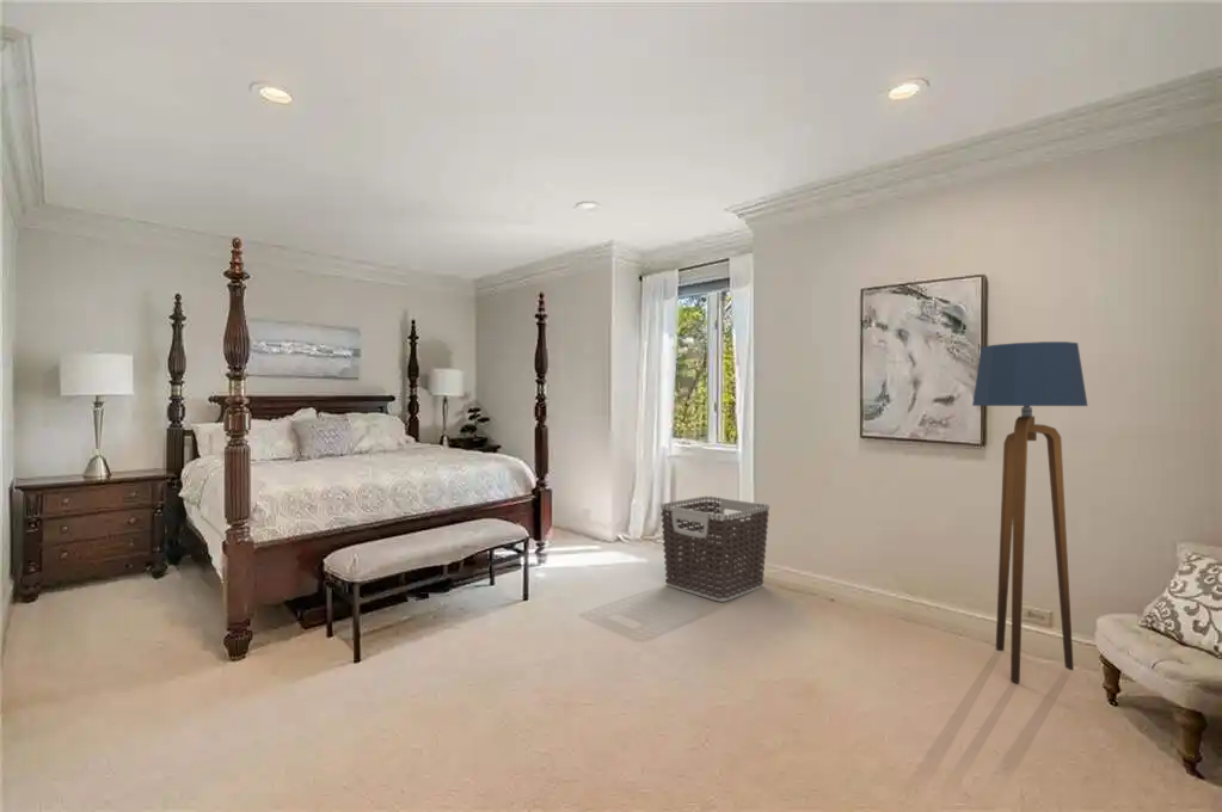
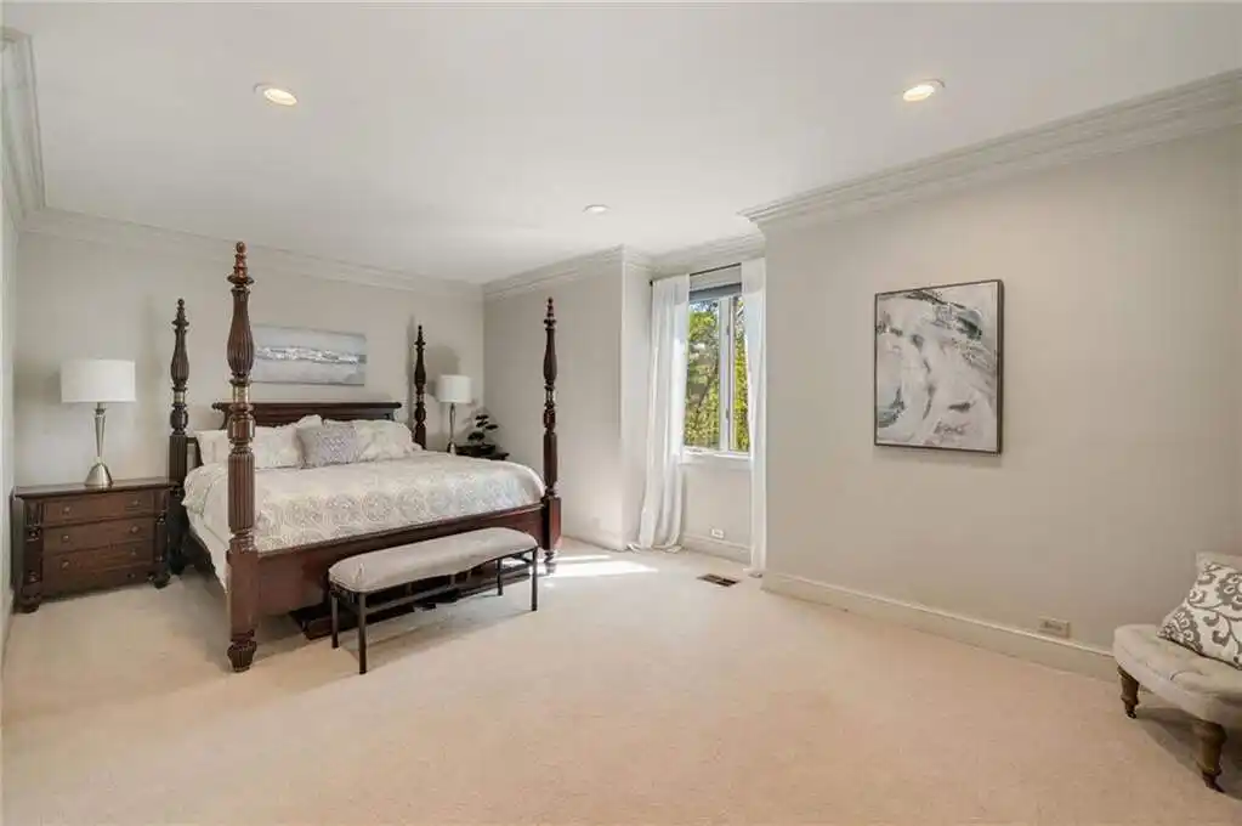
- clothes hamper [659,496,770,603]
- floor lamp [971,340,1088,684]
